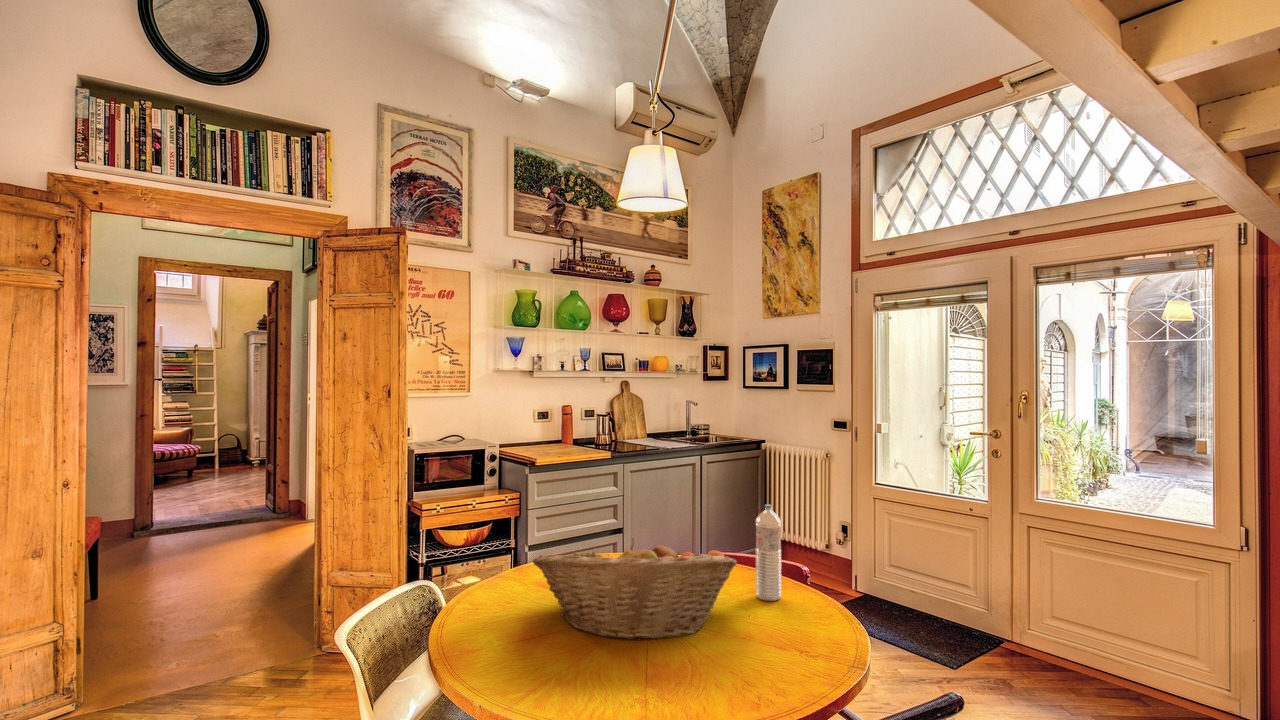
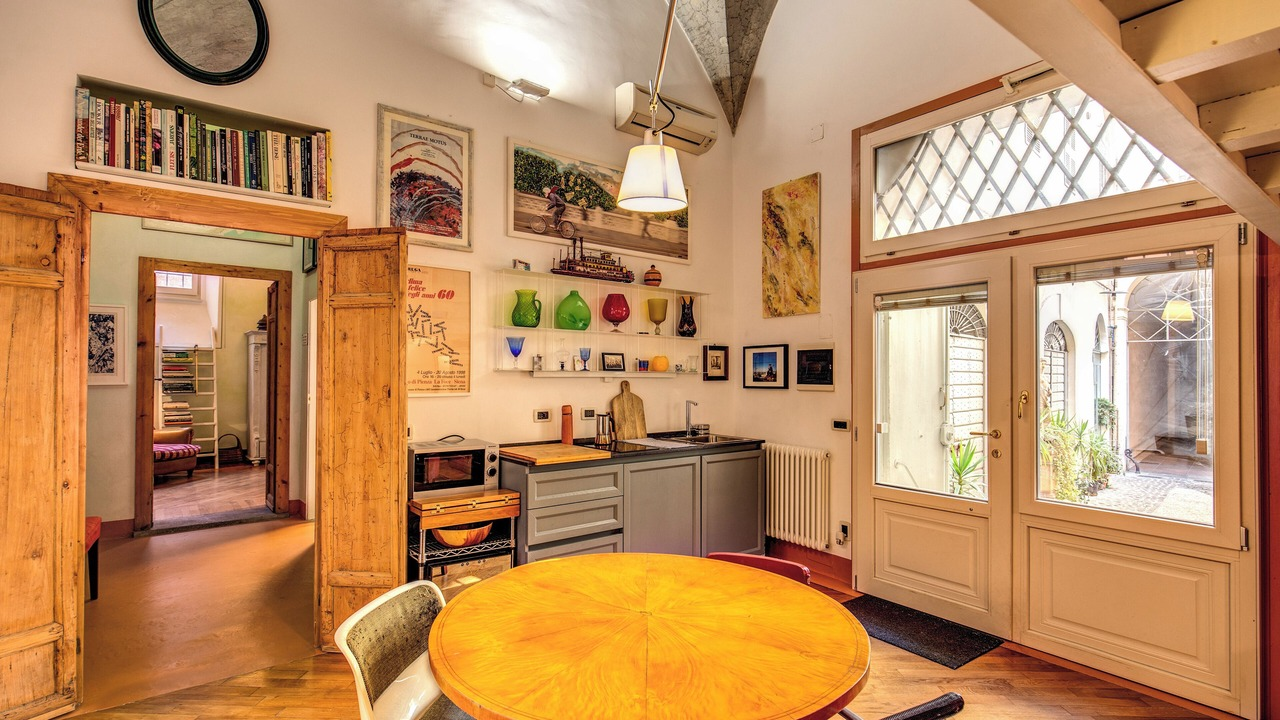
- fruit basket [532,537,738,641]
- water bottle [755,503,782,602]
